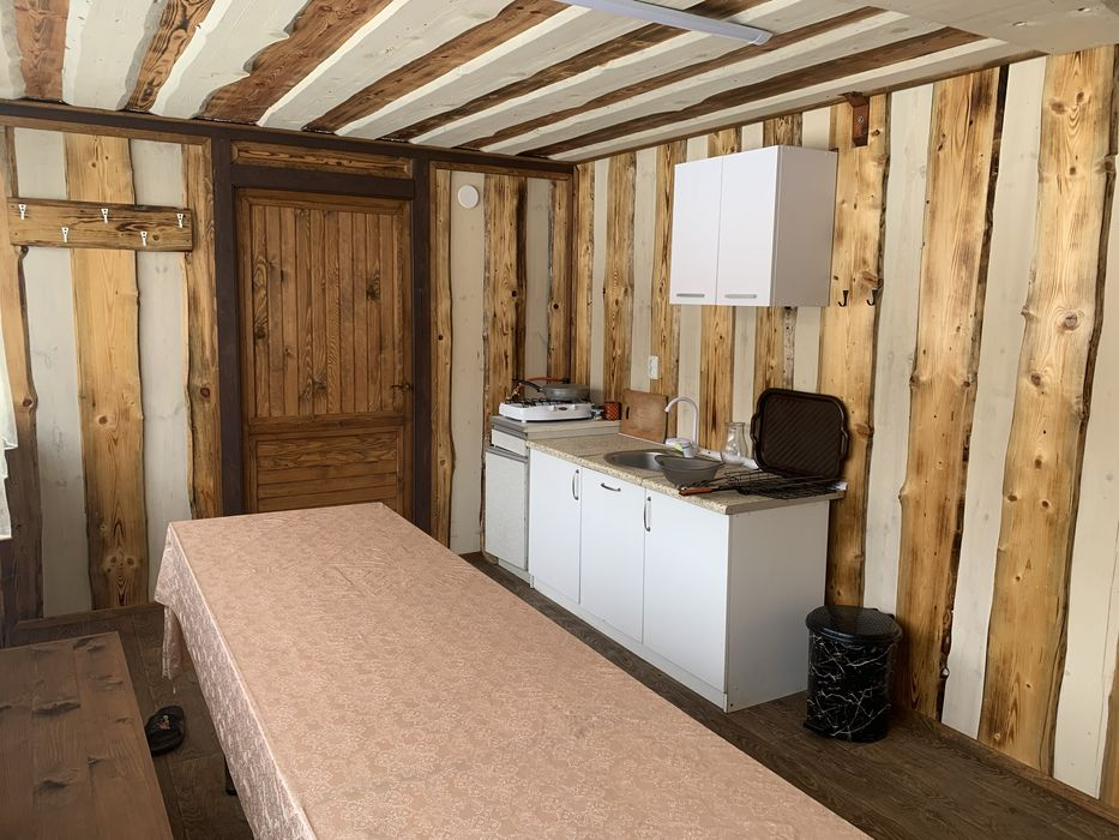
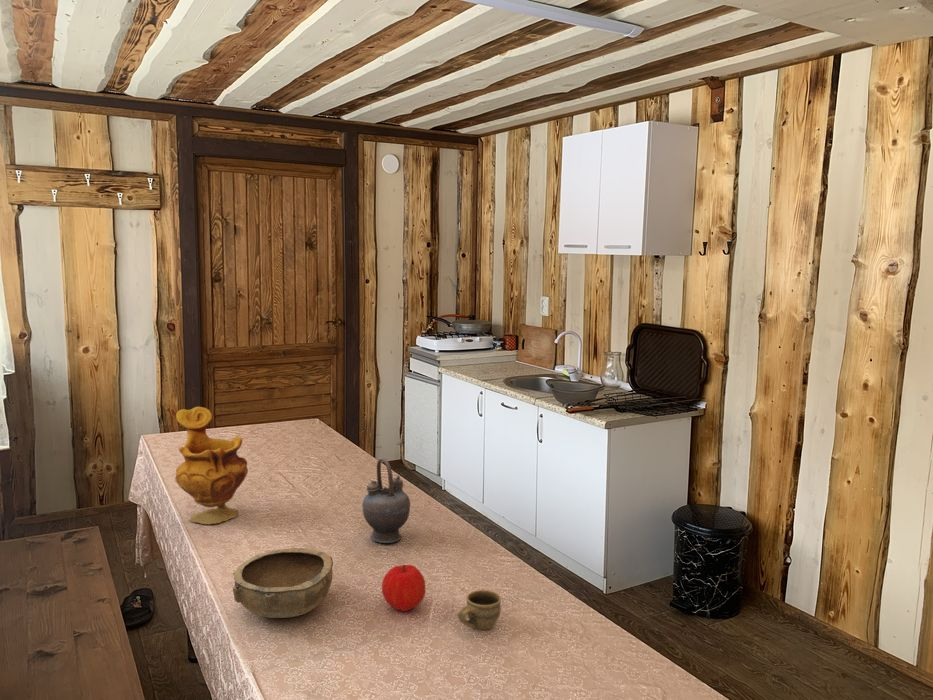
+ vase [174,406,249,525]
+ fruit [381,564,426,612]
+ bowl [232,547,334,619]
+ teapot [361,457,411,544]
+ cup [457,589,502,631]
